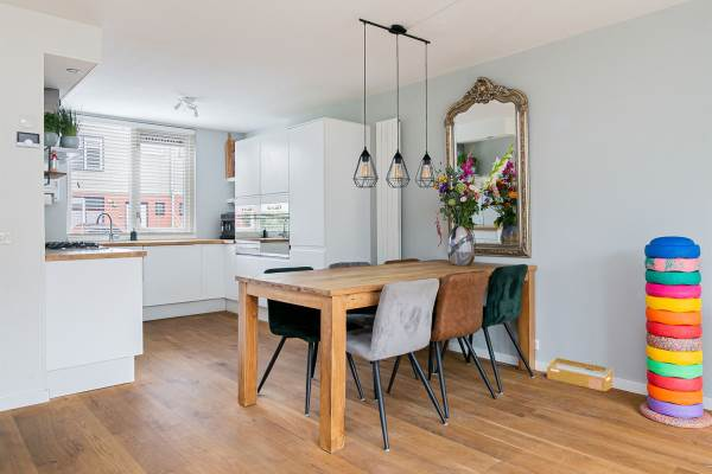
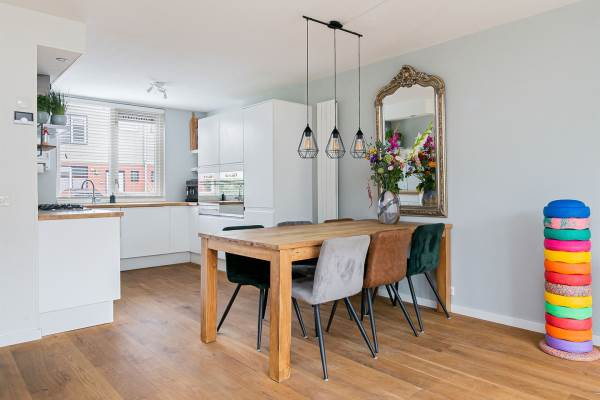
- basket [546,357,614,392]
